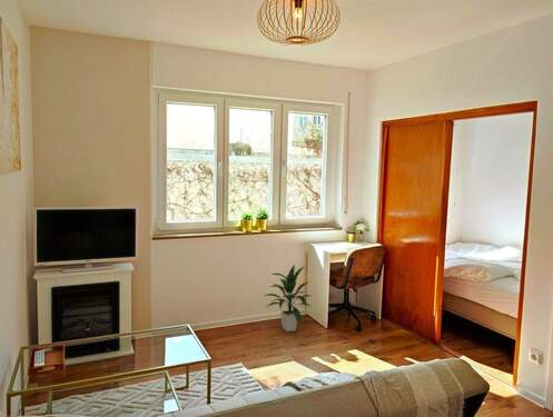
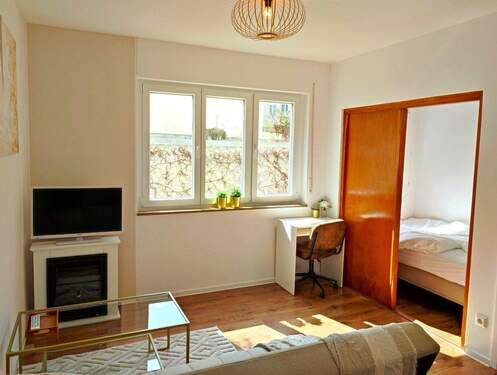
- indoor plant [264,265,313,332]
